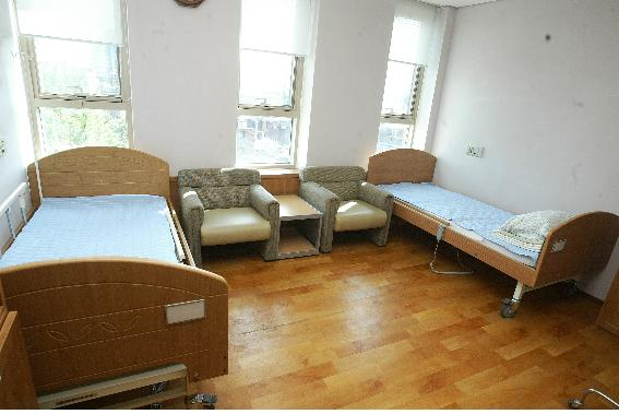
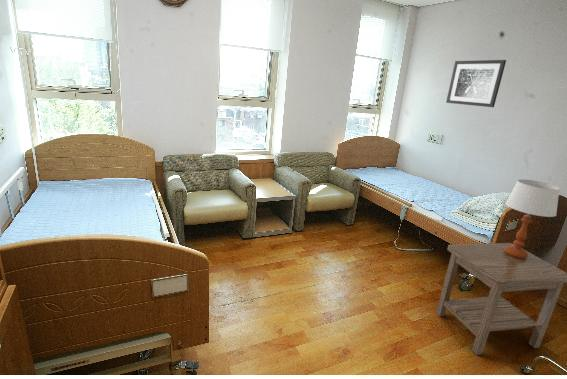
+ side table [435,242,567,356]
+ wall art [445,59,507,108]
+ table lamp [504,178,561,259]
